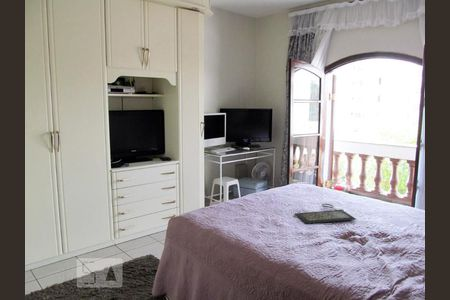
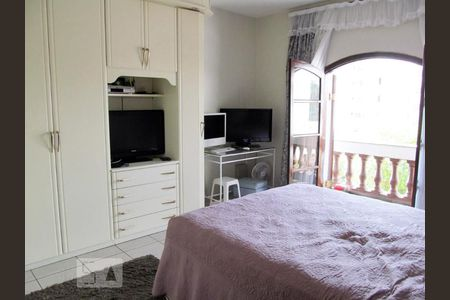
- clutch bag [292,203,357,225]
